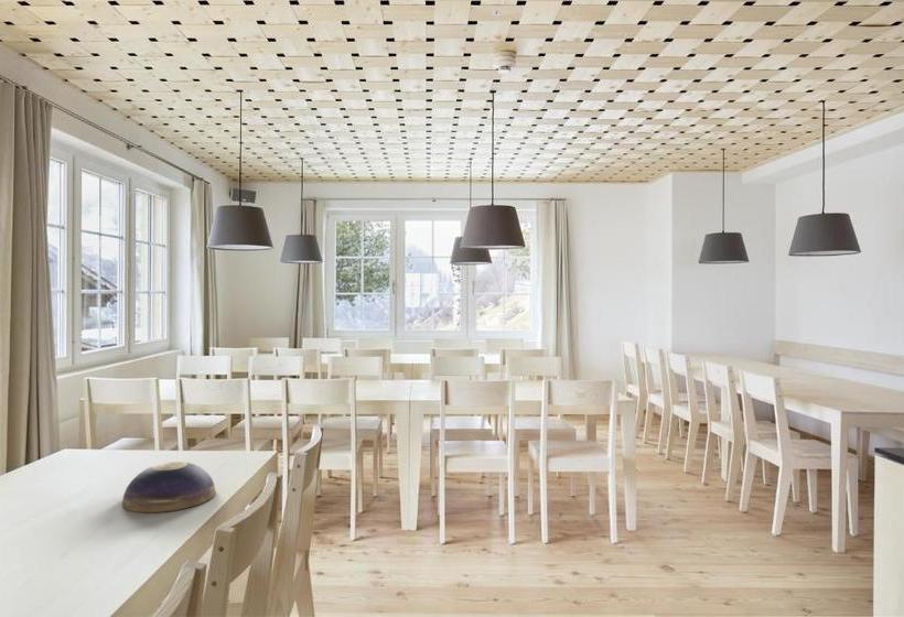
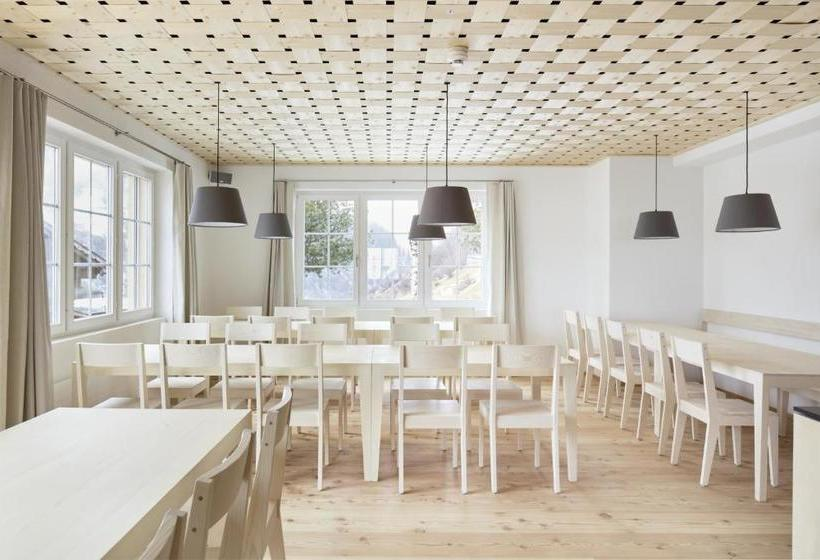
- decorative bowl [121,461,217,513]
